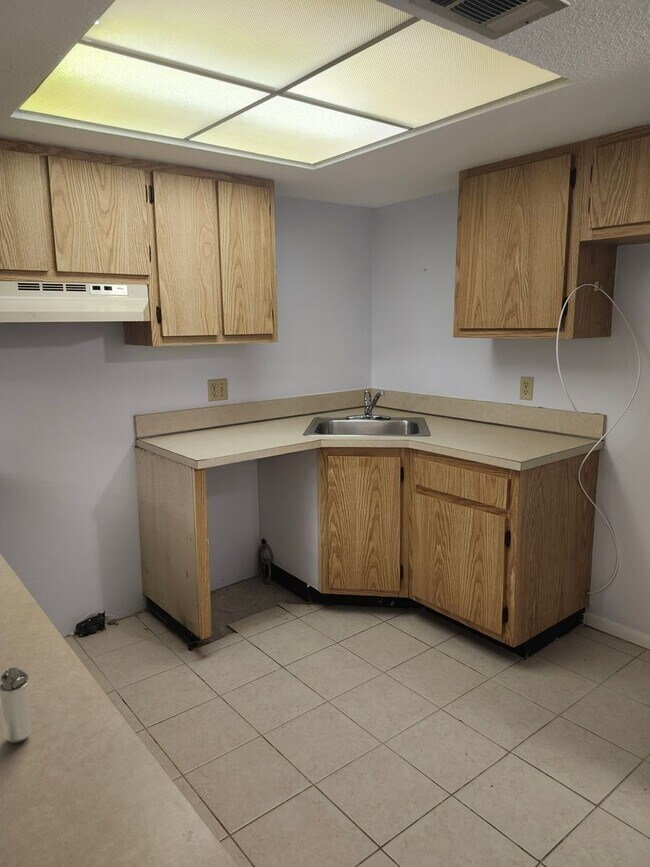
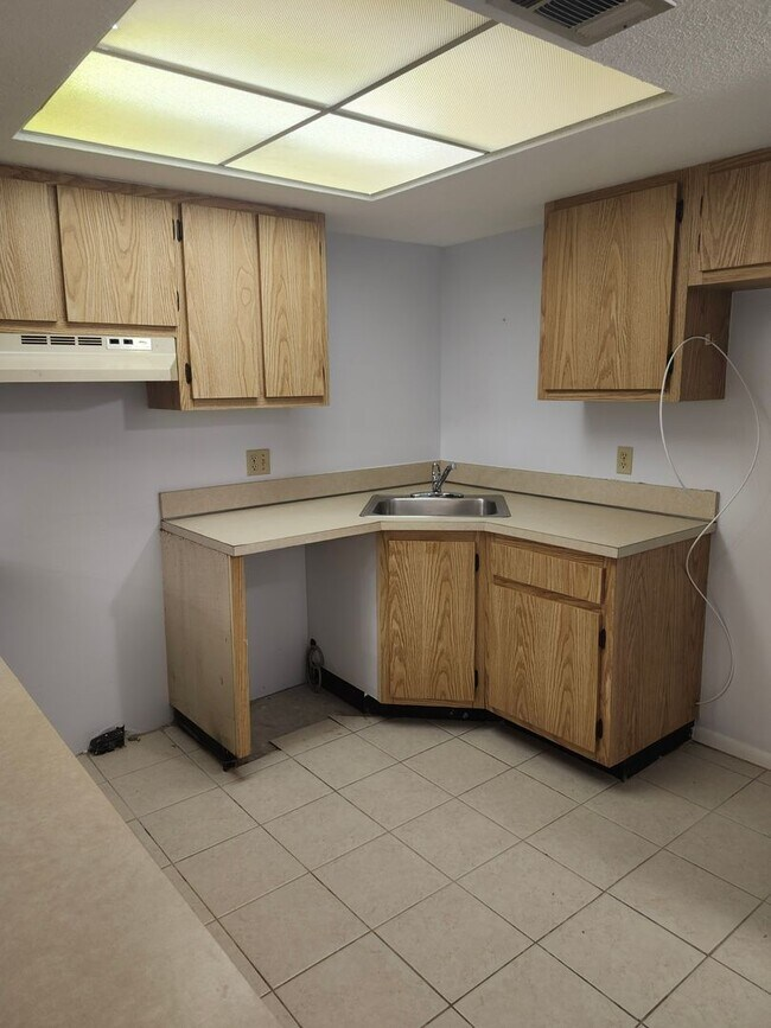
- shaker [0,667,32,744]
